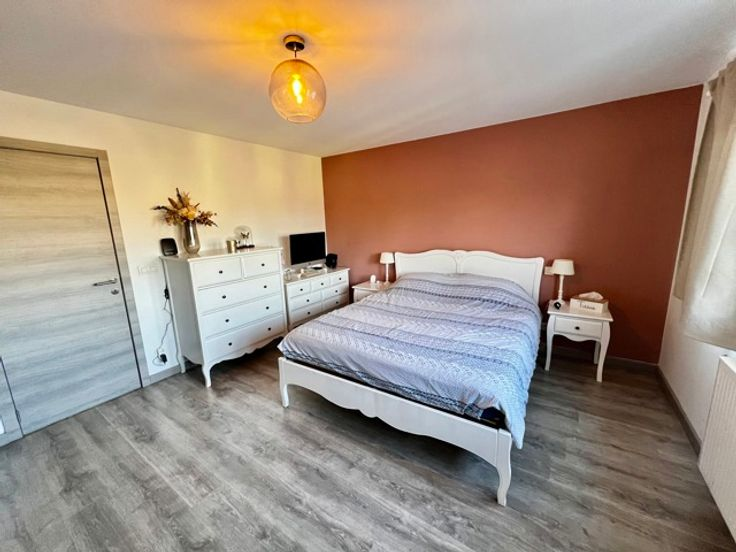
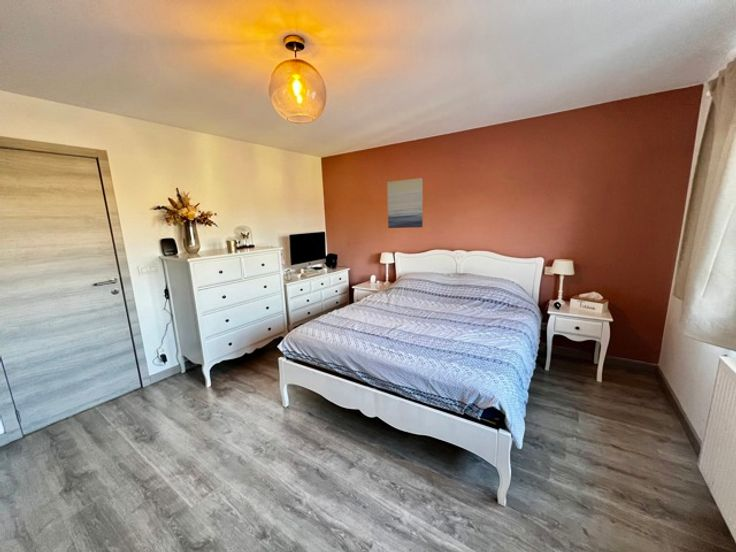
+ wall art [386,177,424,229]
